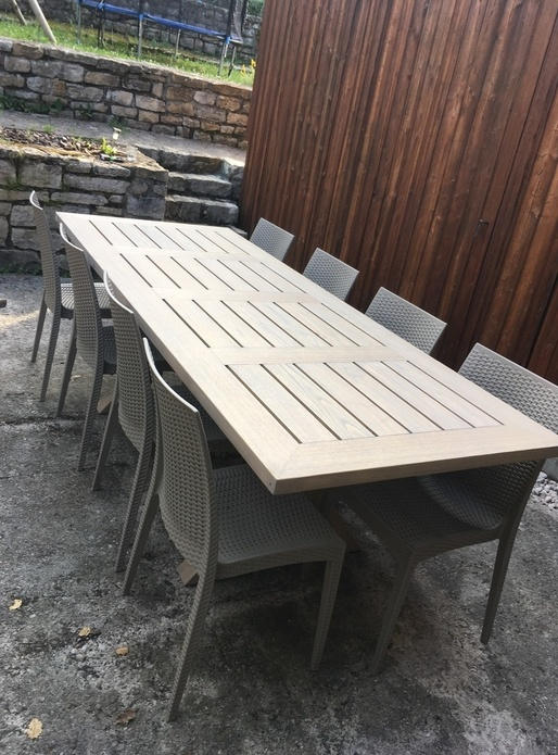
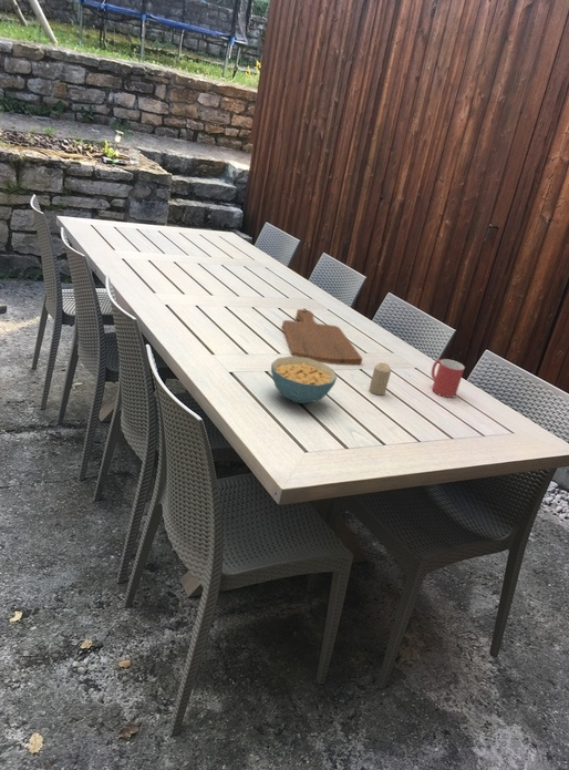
+ mug [431,358,466,399]
+ candle [368,361,392,397]
+ cutting board [281,308,363,366]
+ cereal bowl [270,356,338,404]
